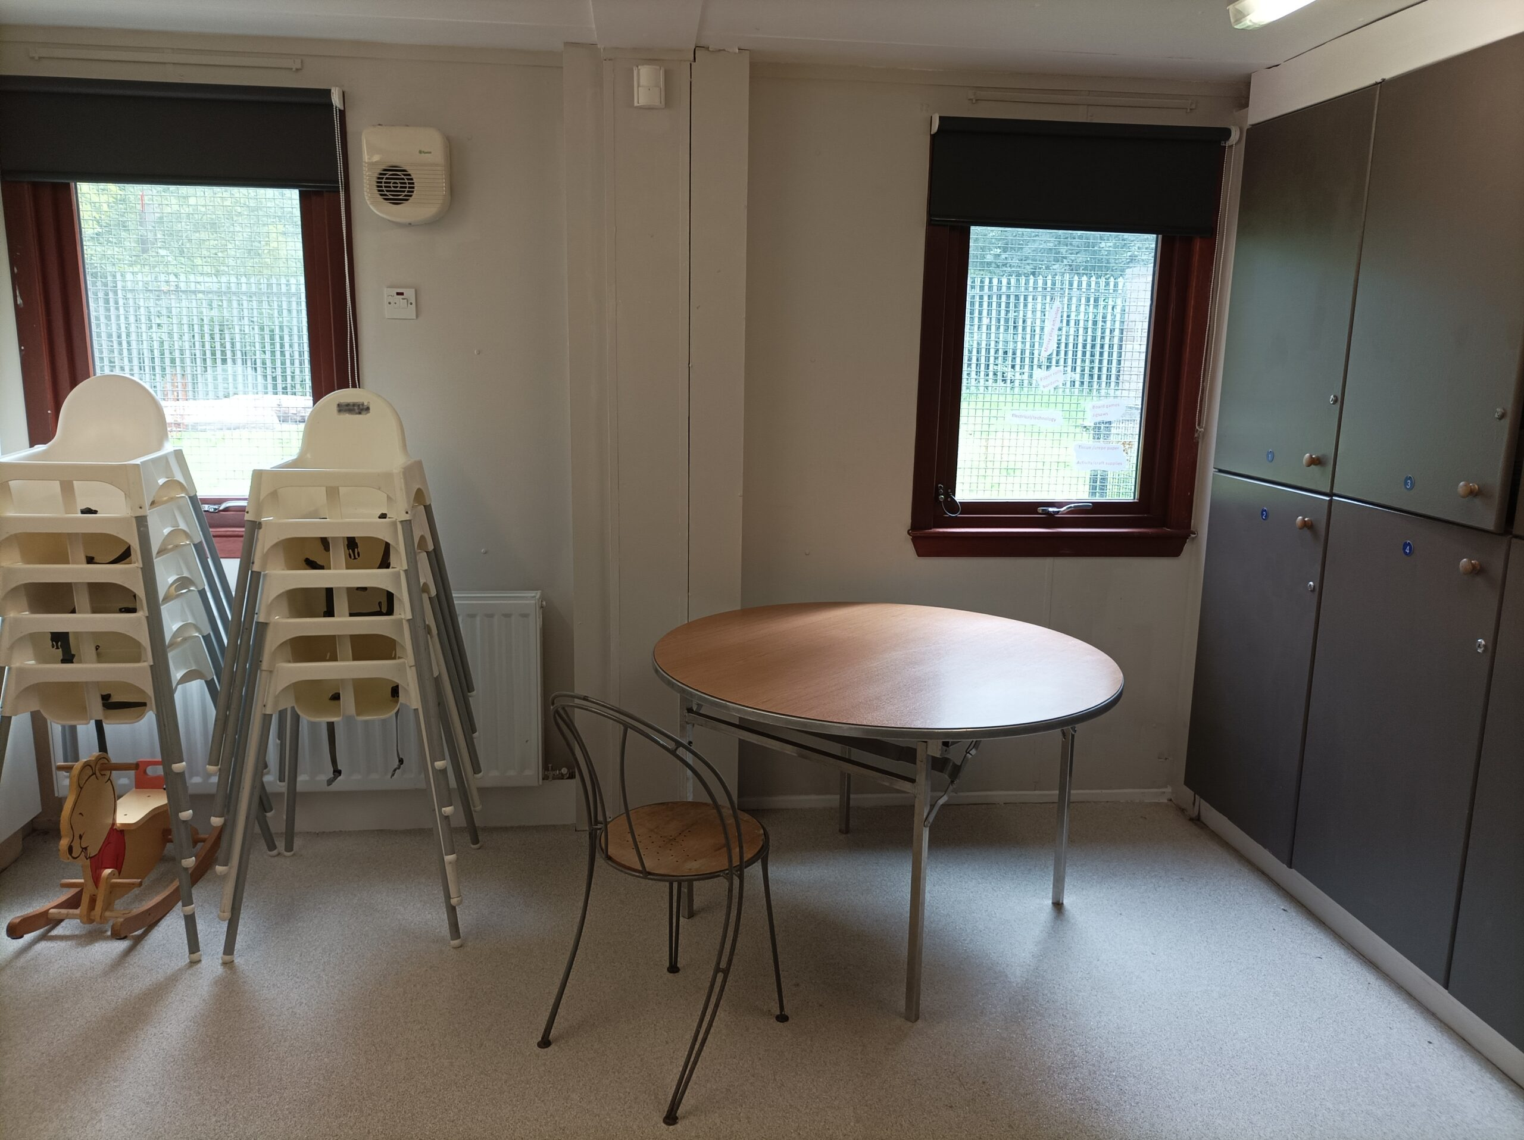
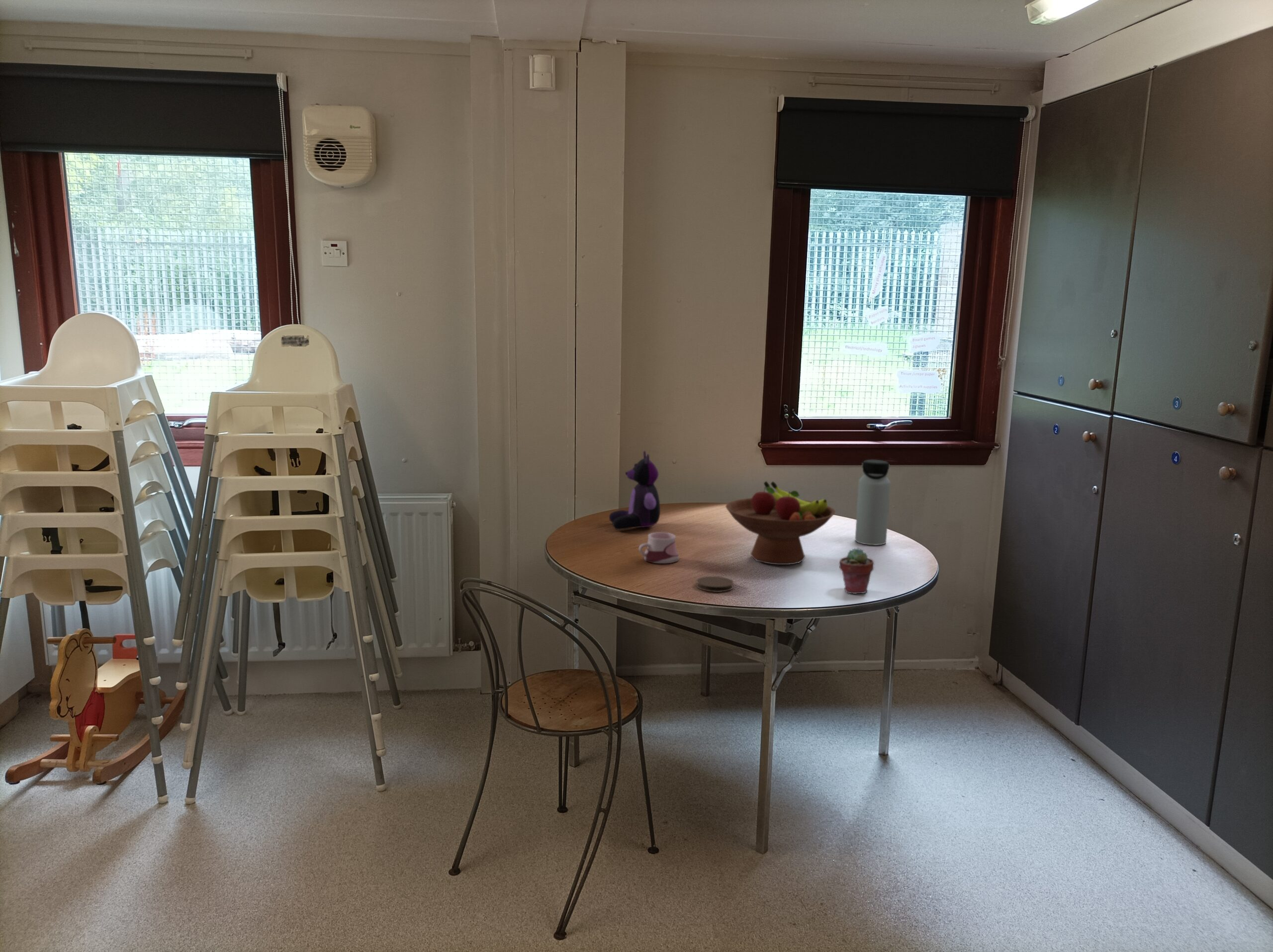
+ potted succulent [838,547,875,594]
+ mug [638,531,680,564]
+ coaster [696,576,734,593]
+ stuffed animal [609,450,661,530]
+ water bottle [855,459,891,546]
+ fruit bowl [725,481,836,565]
